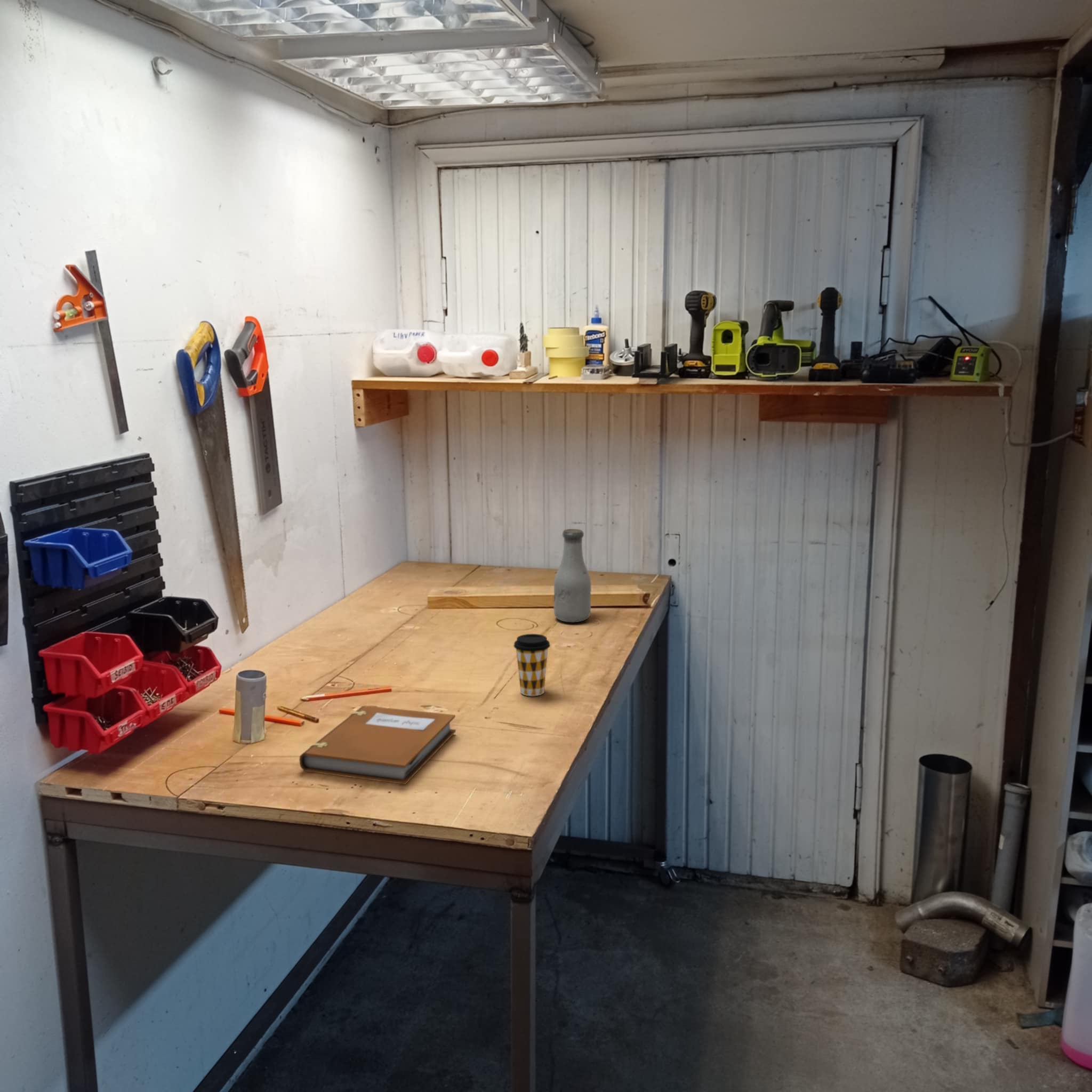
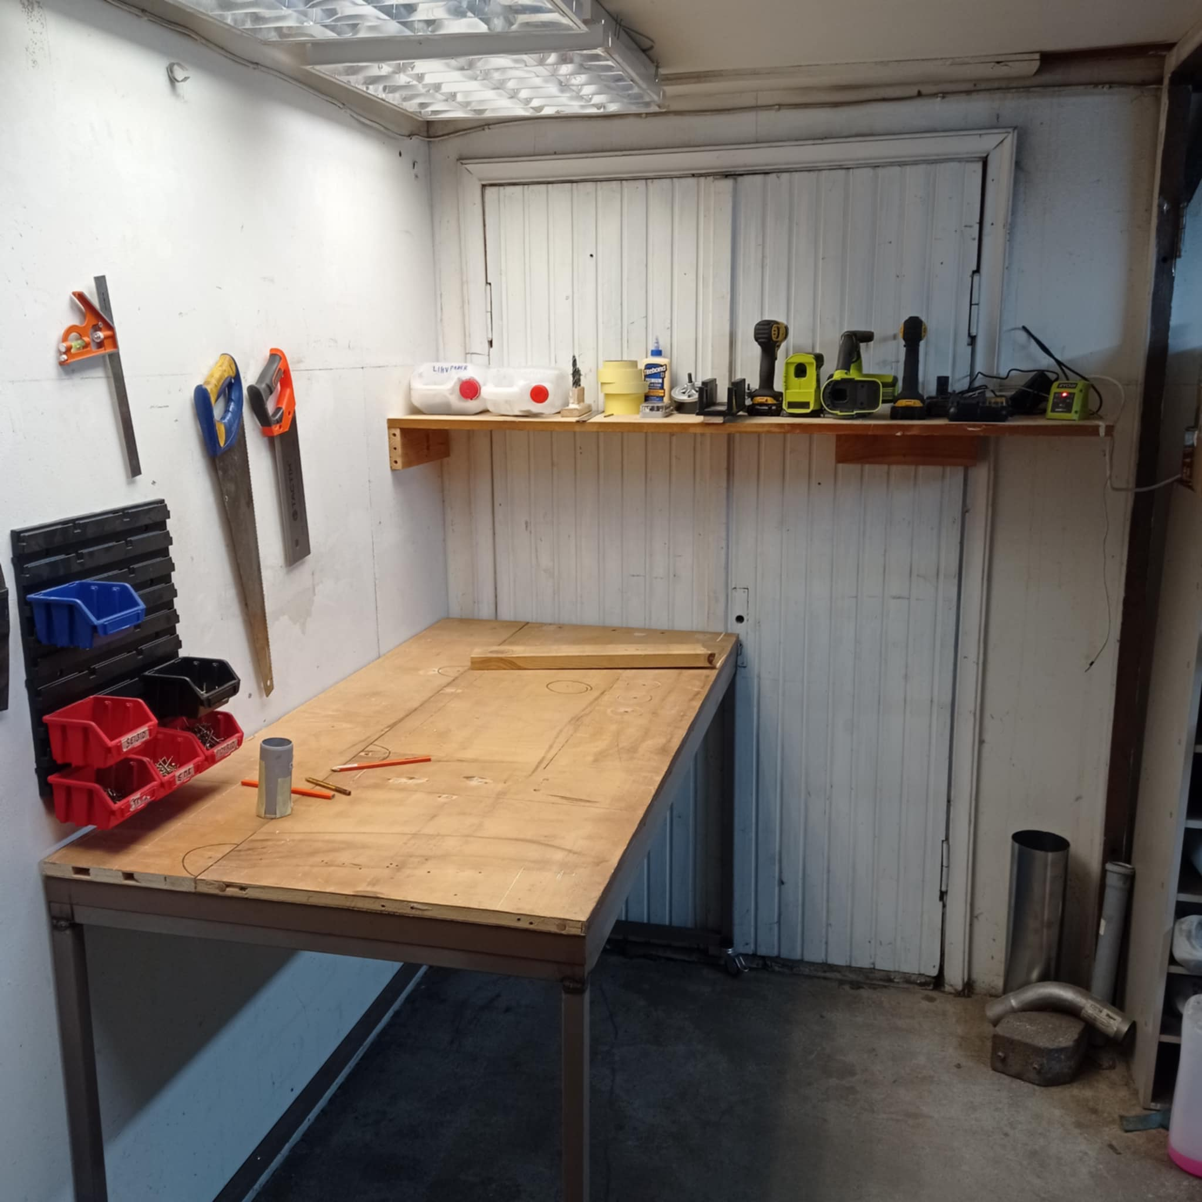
- notebook [299,705,456,785]
- bottle [553,528,592,623]
- coffee cup [513,633,551,696]
